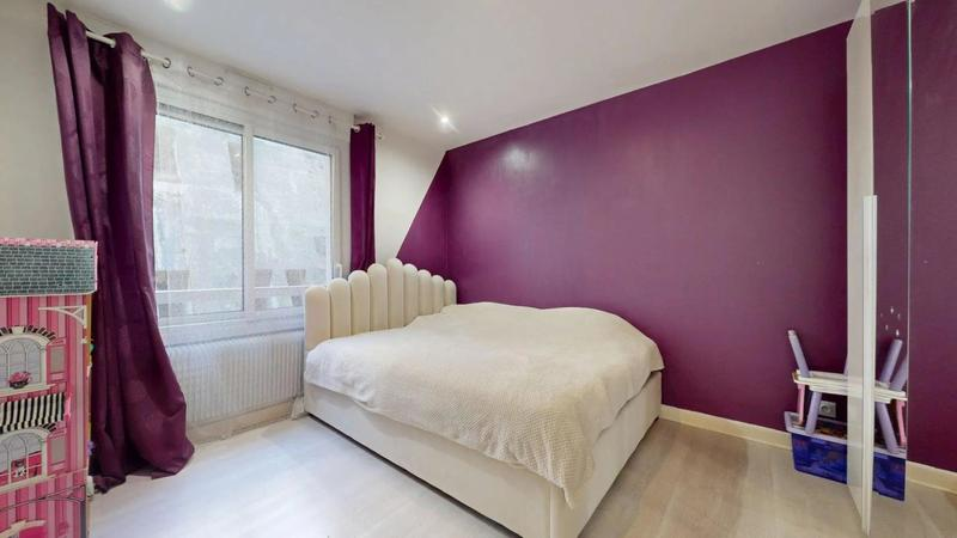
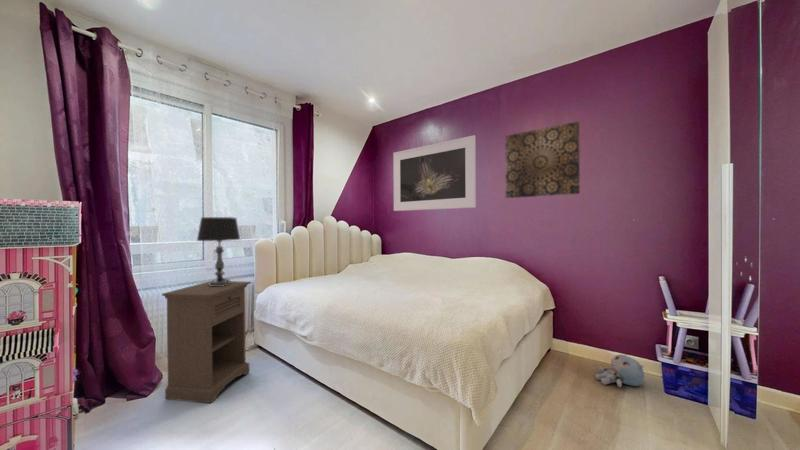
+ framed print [392,134,477,212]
+ wall art [504,120,581,199]
+ plush toy [594,354,646,388]
+ nightstand [161,280,252,404]
+ table lamp [196,216,241,286]
